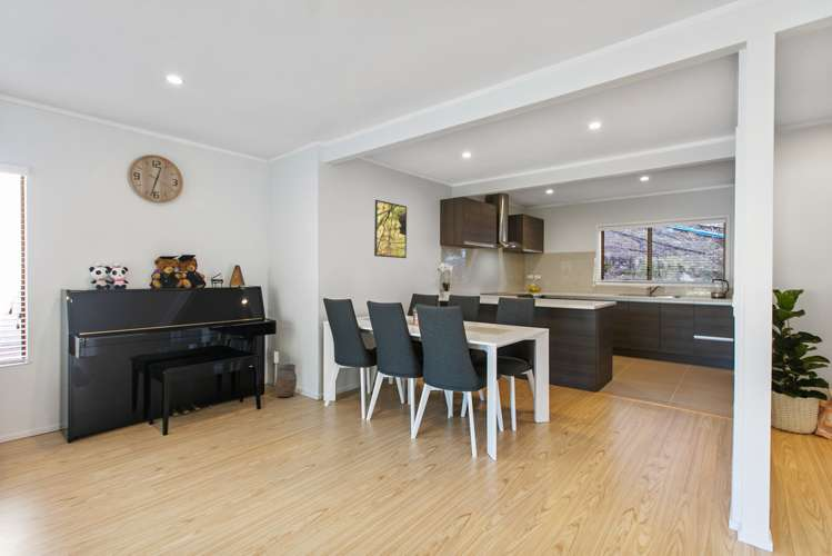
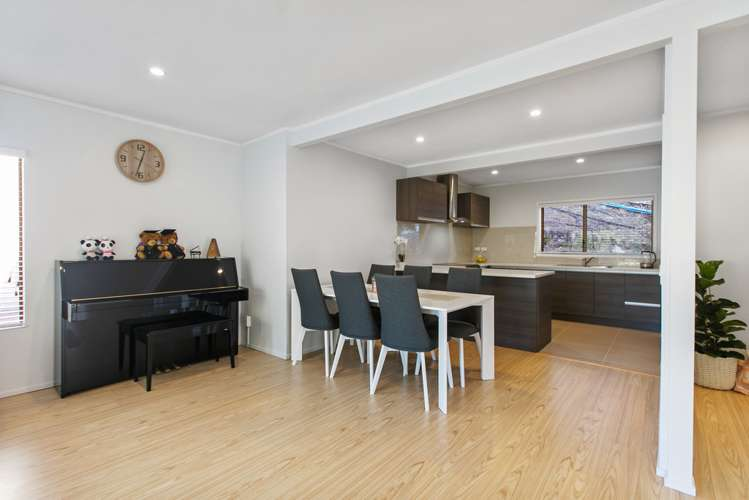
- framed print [373,199,408,259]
- vase [274,363,298,398]
